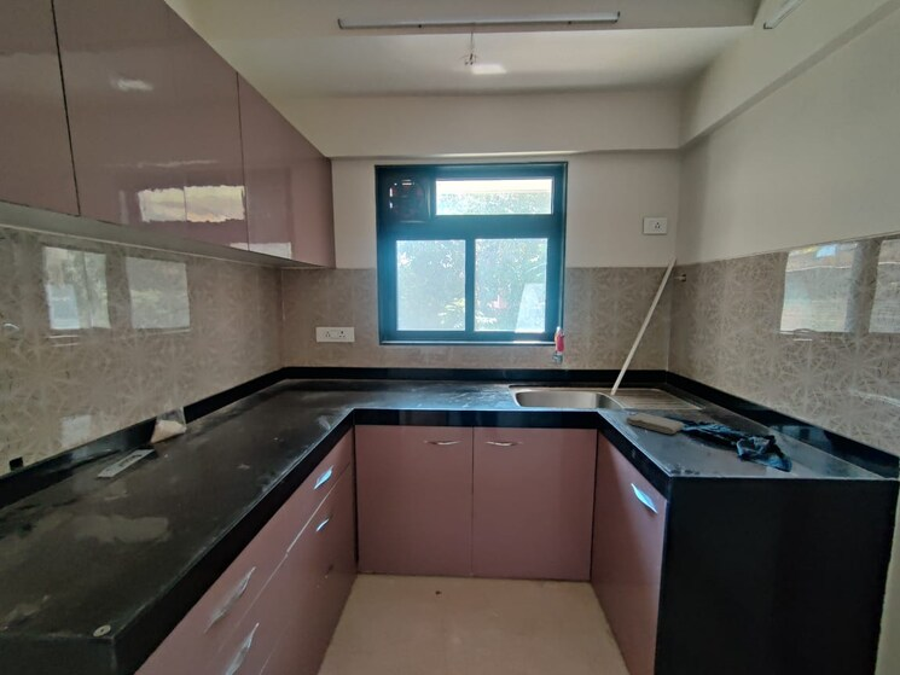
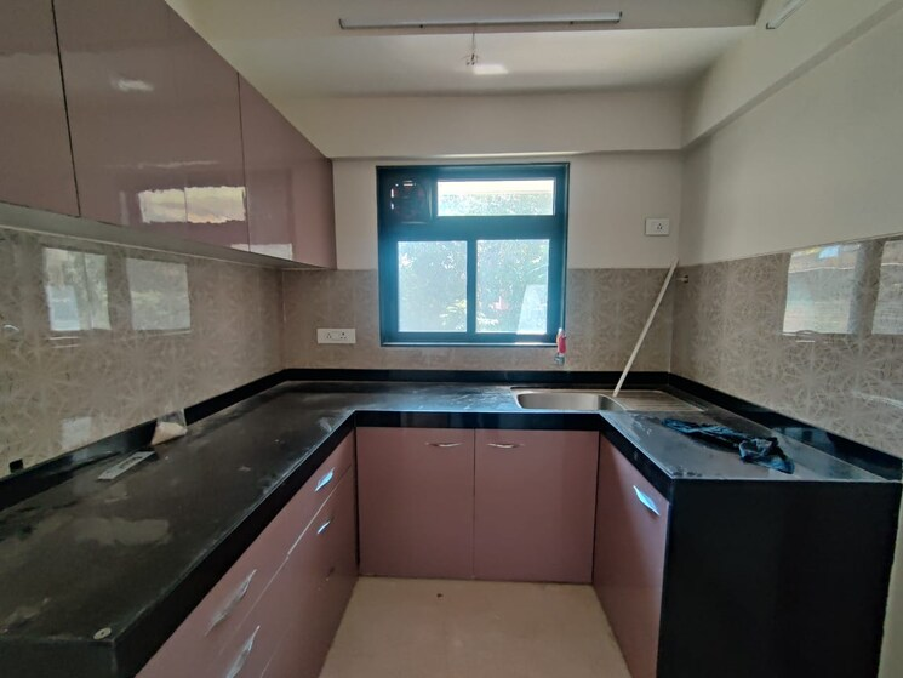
- washcloth [625,412,686,435]
